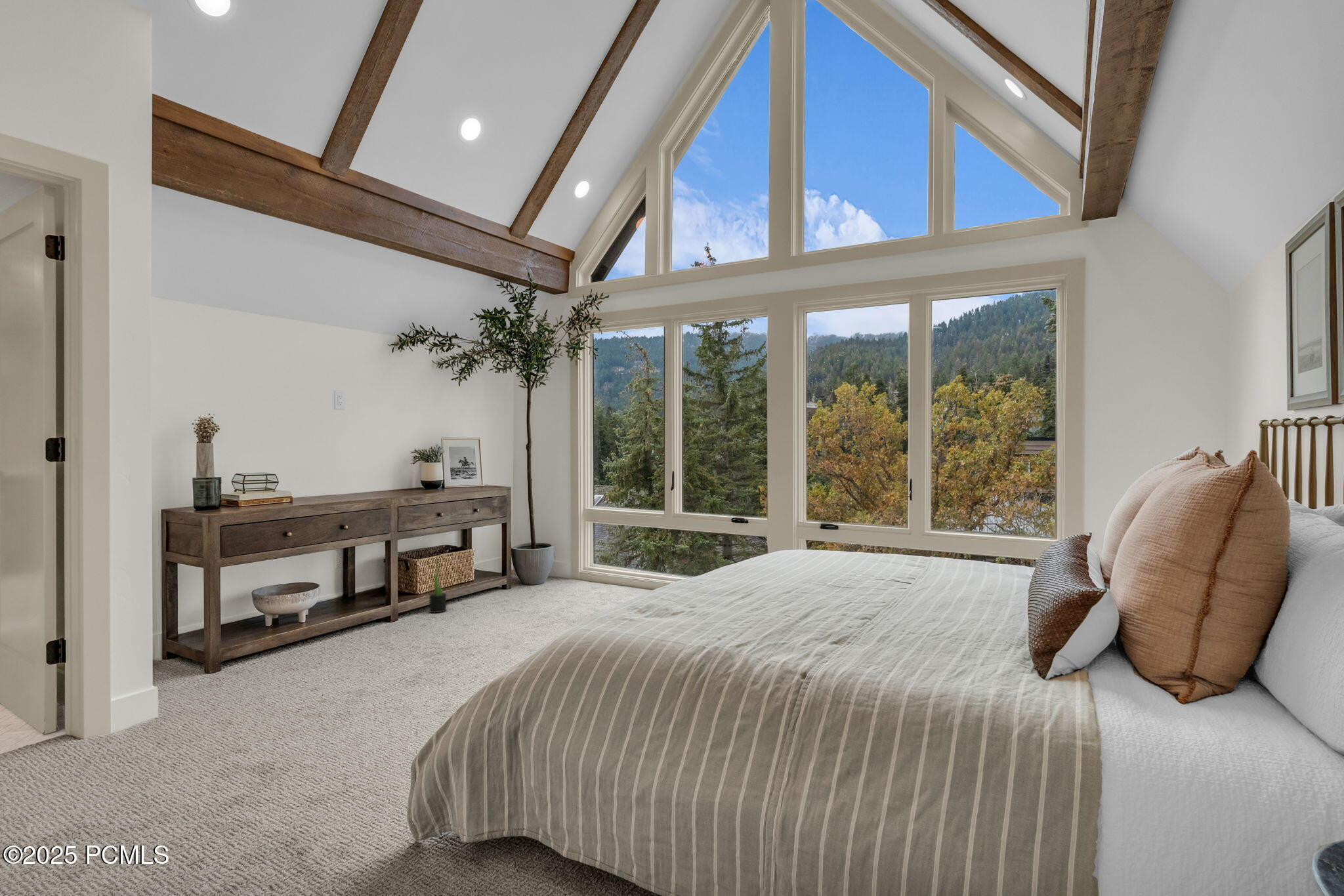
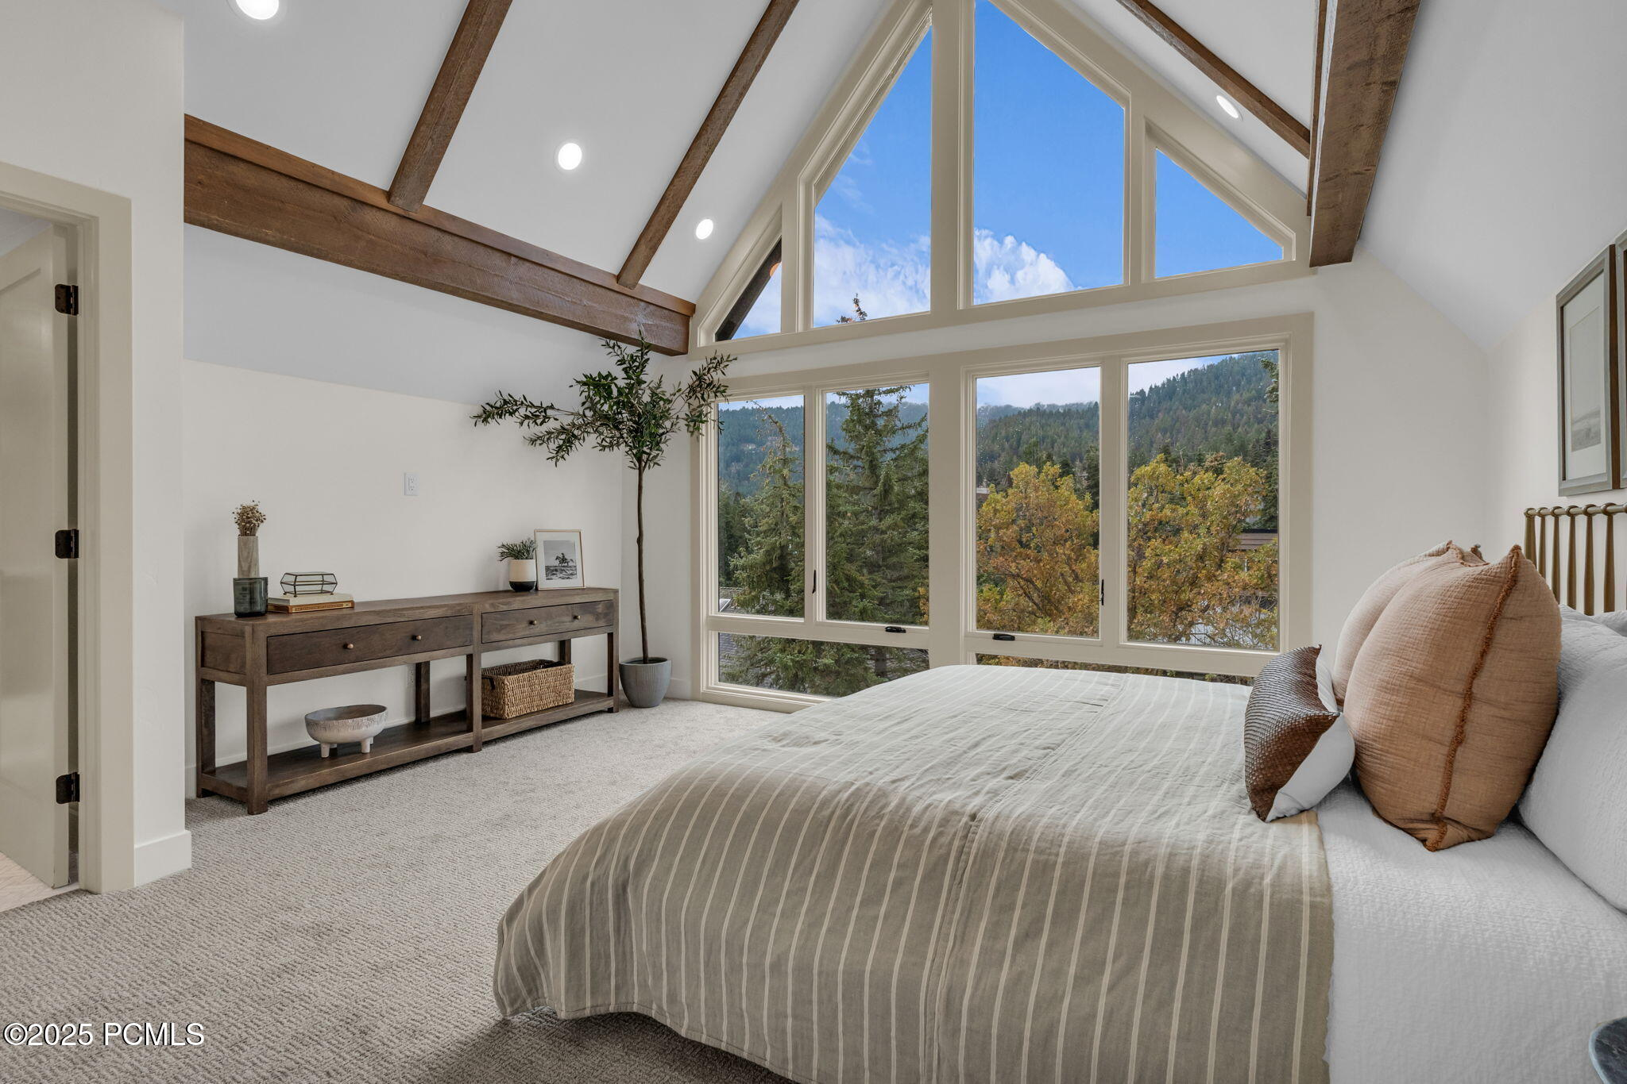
- decorative plant [429,561,448,613]
